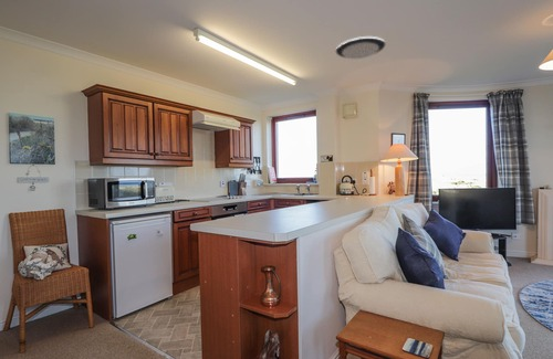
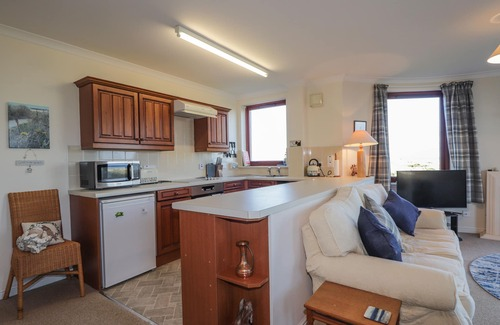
- ceiling light [335,35,386,60]
